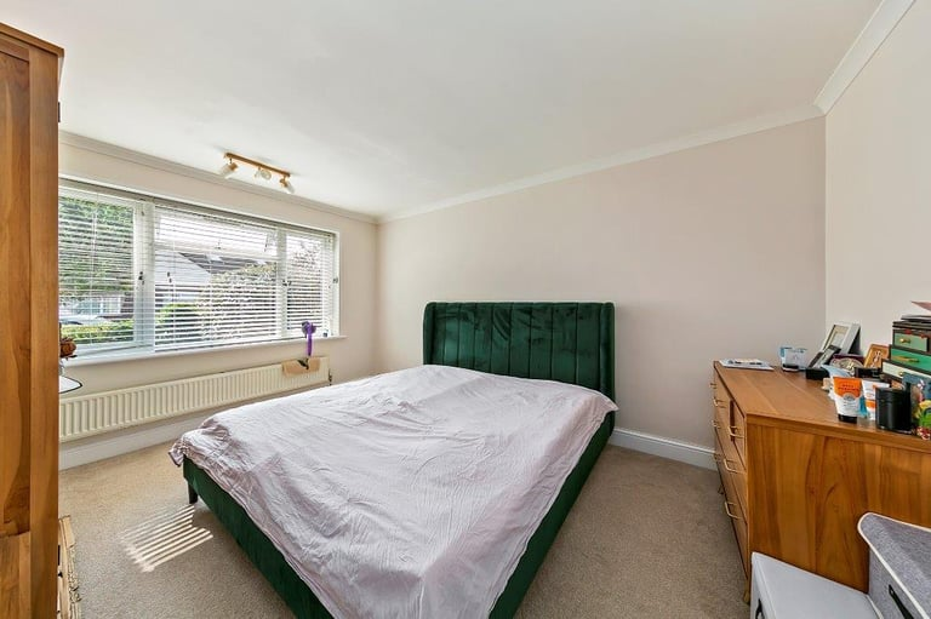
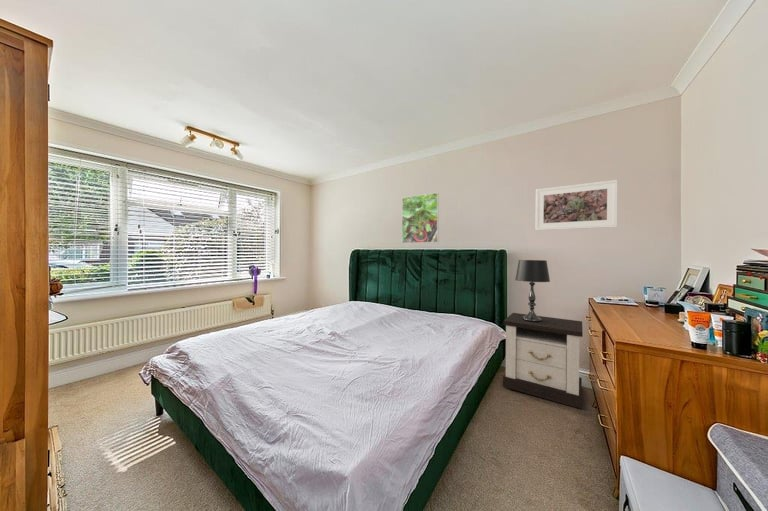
+ table lamp [514,259,551,322]
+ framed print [534,179,619,232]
+ nightstand [502,312,584,410]
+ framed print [401,192,440,244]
